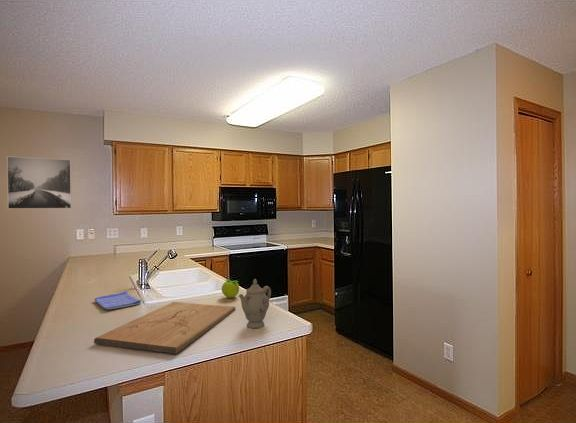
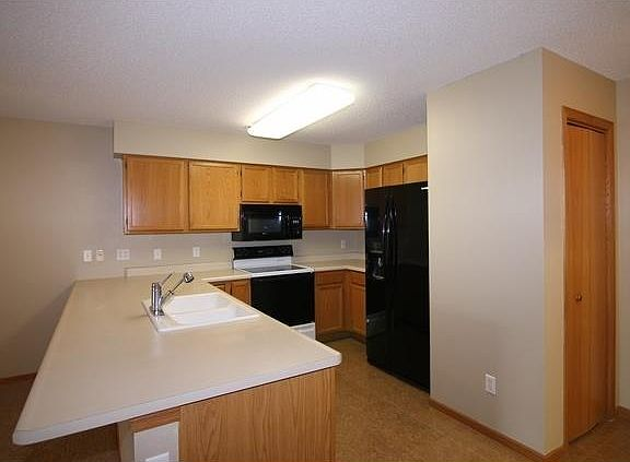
- chinaware [237,278,272,329]
- fruit [221,278,240,299]
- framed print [6,155,72,210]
- dish towel [94,290,142,311]
- cutting board [93,301,236,355]
